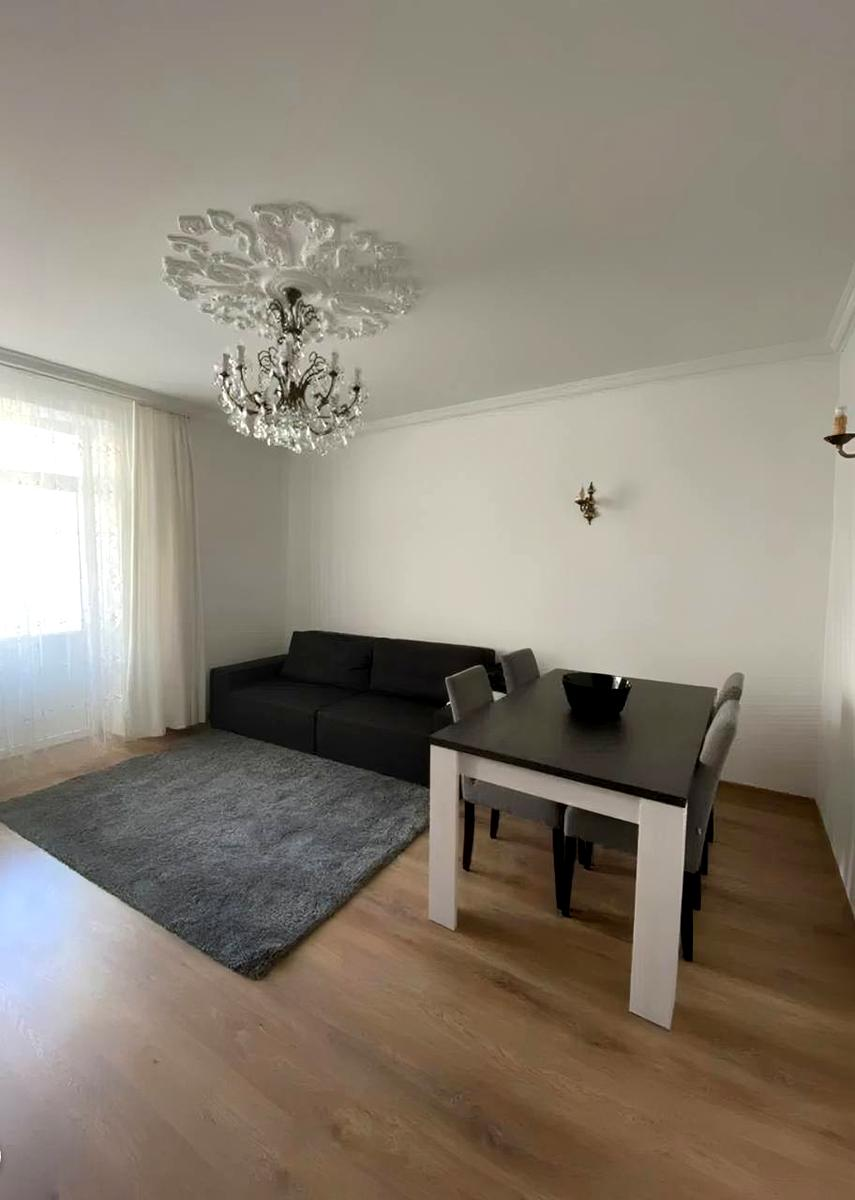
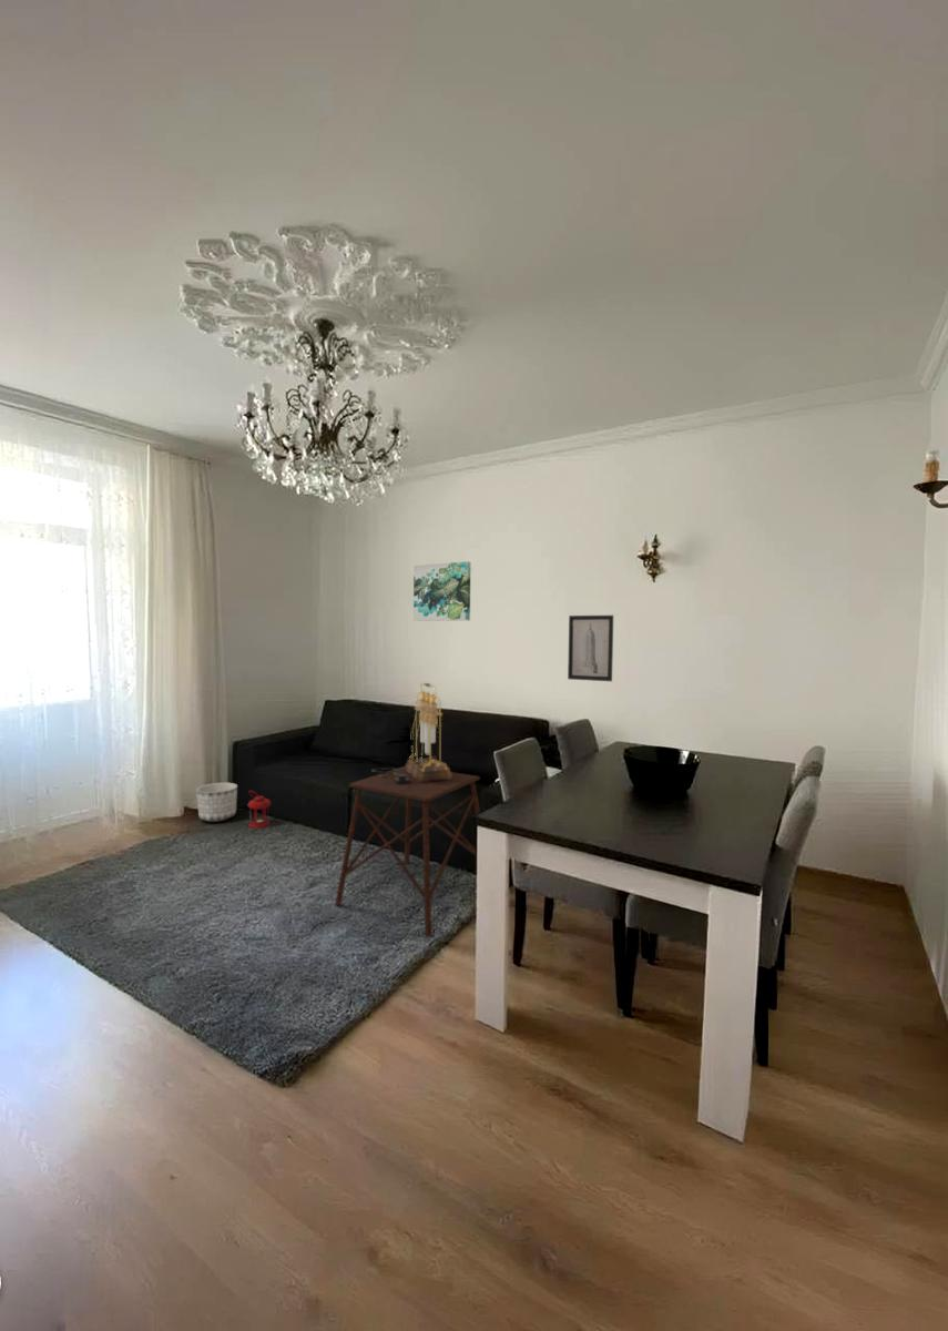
+ wall art [412,560,471,622]
+ table lamp [370,682,452,784]
+ side table [334,765,481,937]
+ lantern [247,790,272,830]
+ planter [195,782,238,823]
+ wall art [567,614,614,682]
